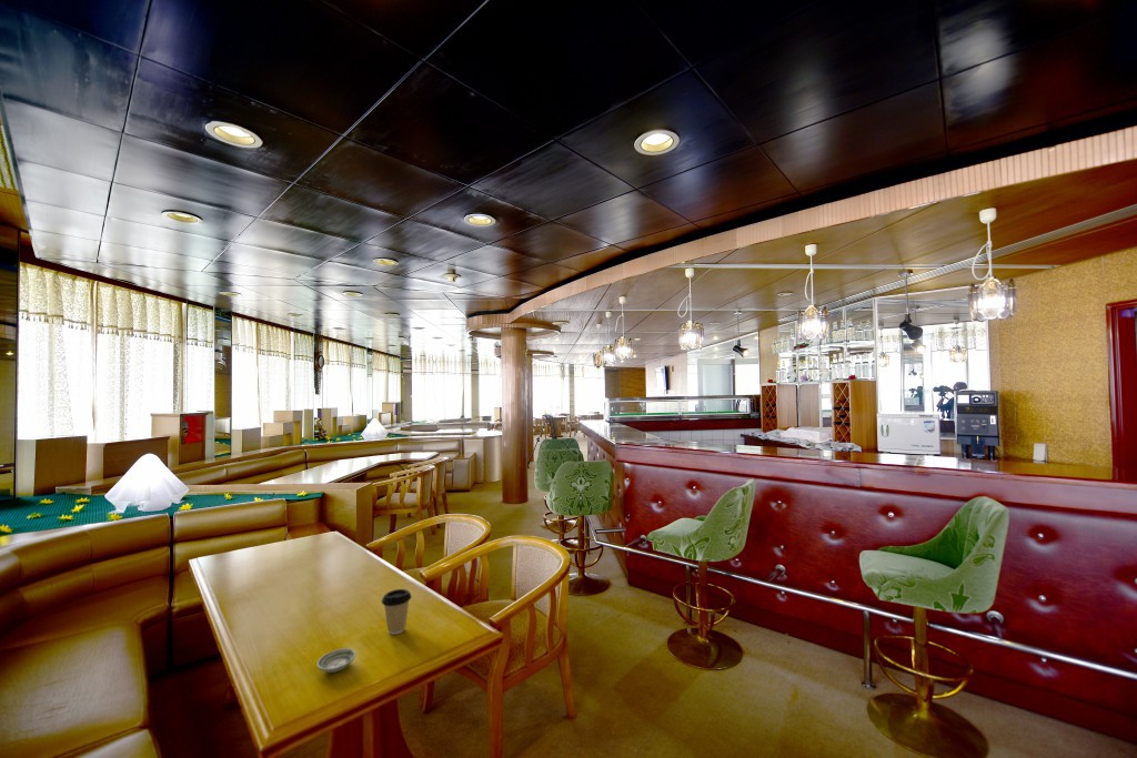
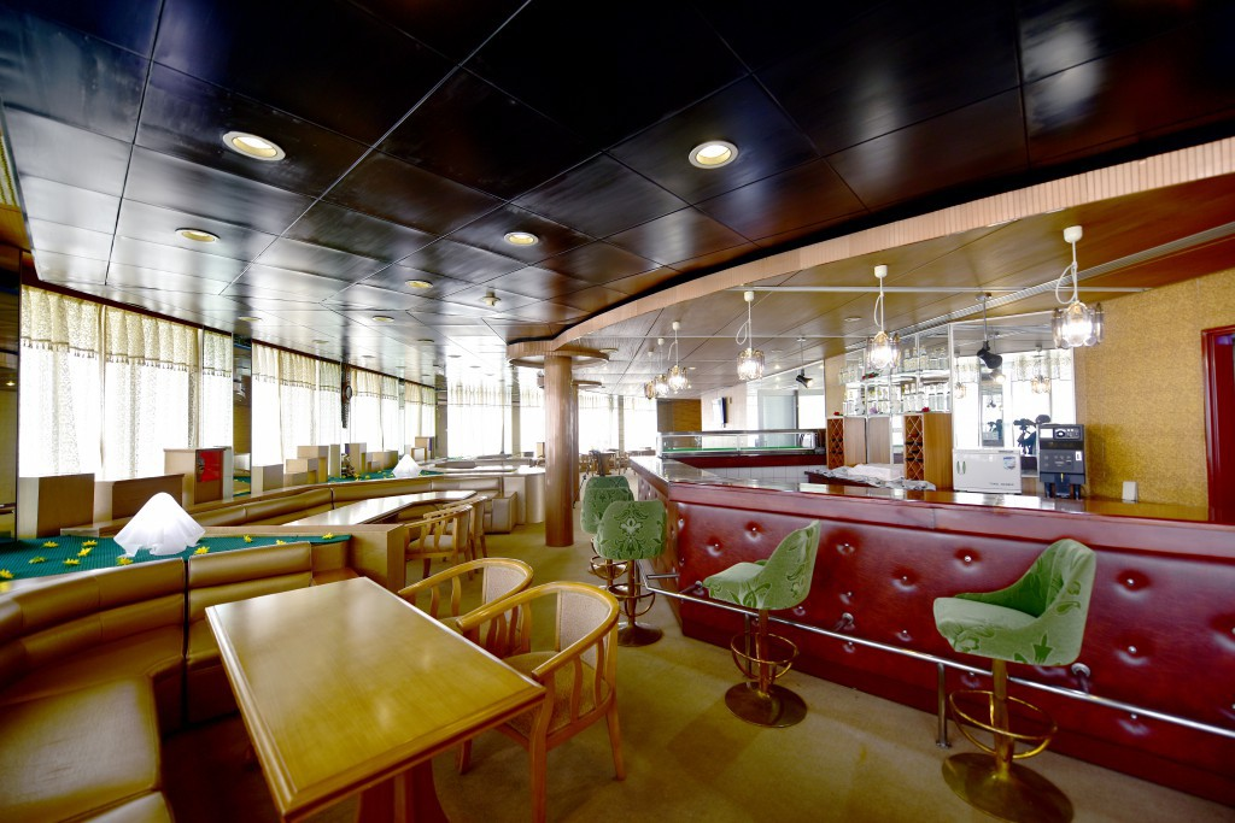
- saucer [315,647,358,674]
- coffee cup [381,588,413,636]
